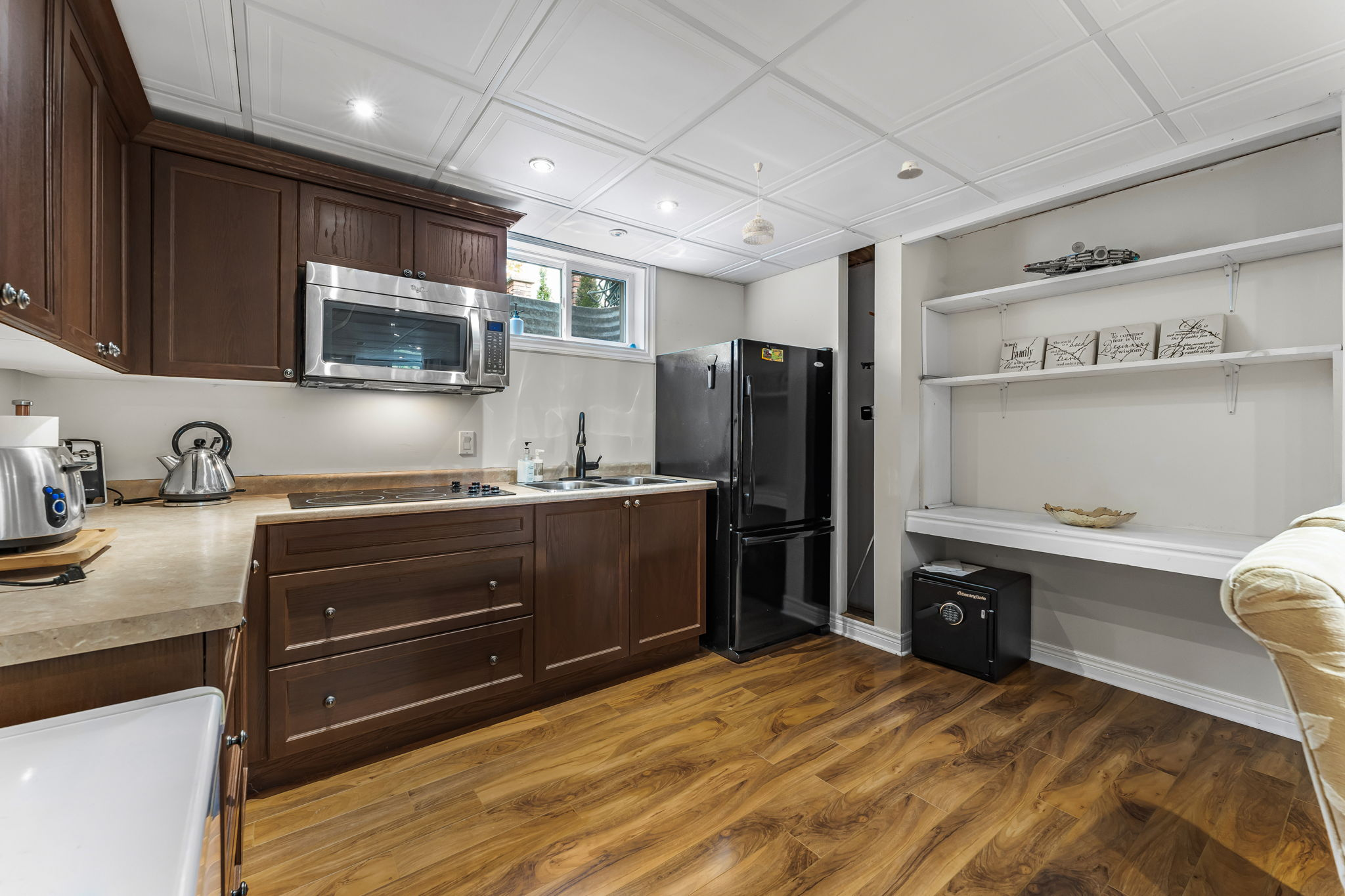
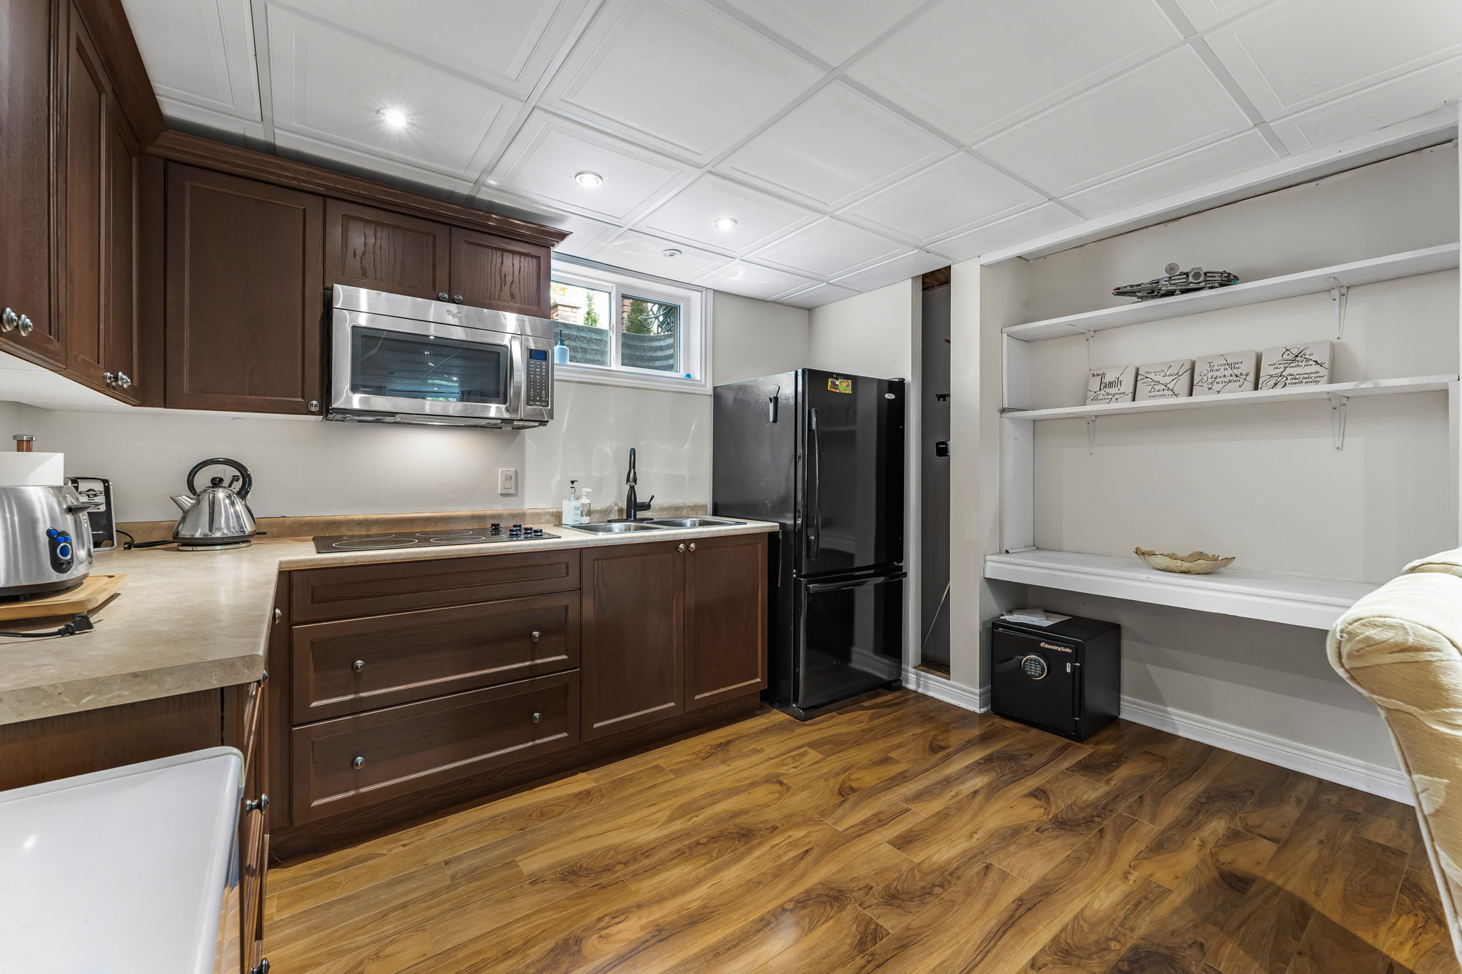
- pendant light [741,161,775,245]
- recessed light [896,160,923,180]
